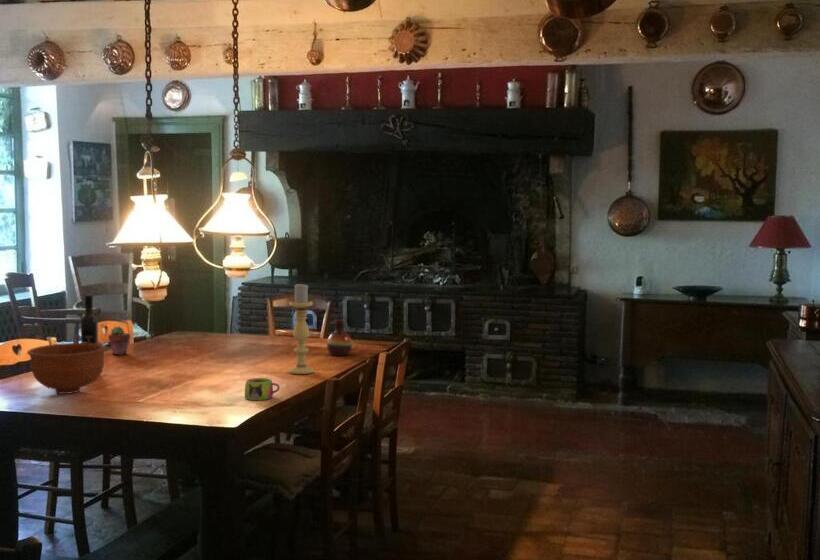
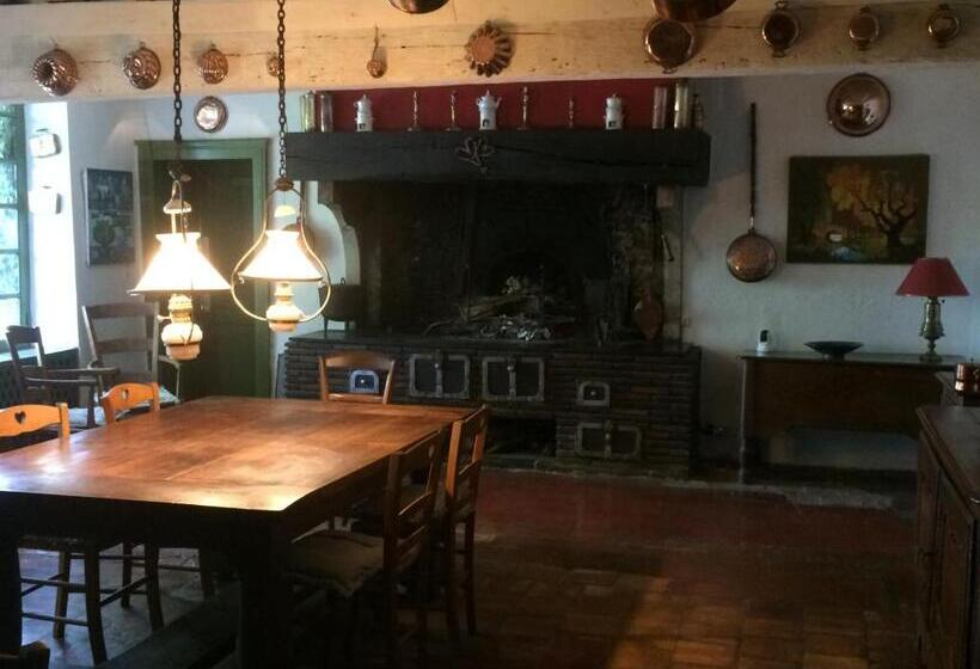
- candle holder [288,282,315,375]
- wine bottle [80,294,99,344]
- potted succulent [107,325,131,356]
- mug [244,377,281,402]
- bowl [26,342,107,395]
- vase [326,318,353,357]
